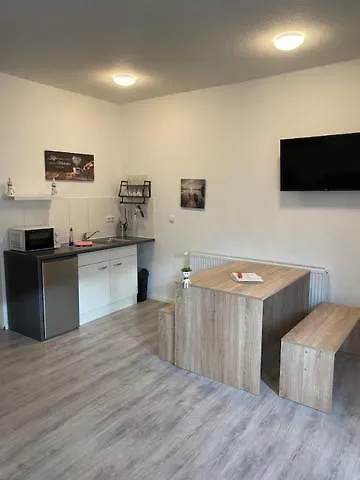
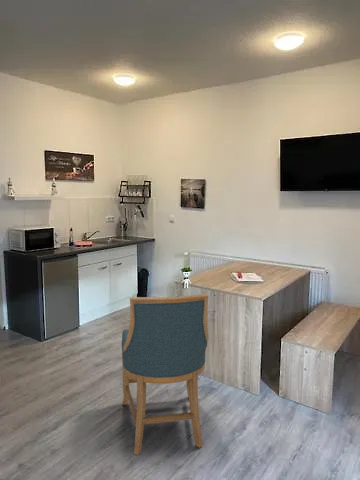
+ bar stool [121,293,209,456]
